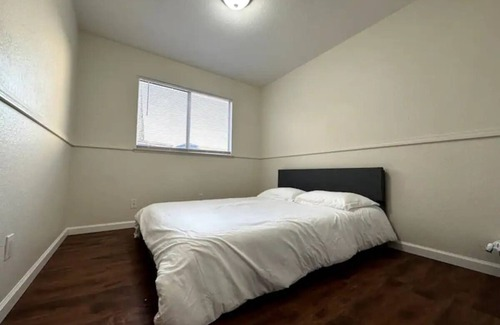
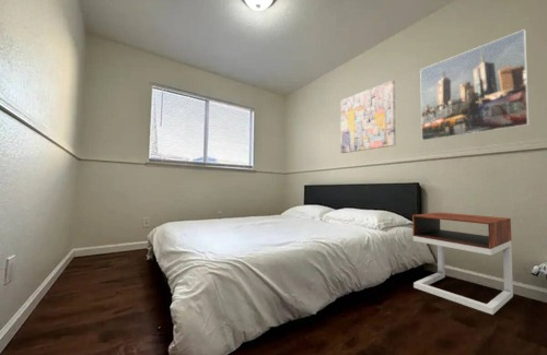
+ wall art [340,80,396,154]
+ nightstand [411,212,514,316]
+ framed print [419,28,531,142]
